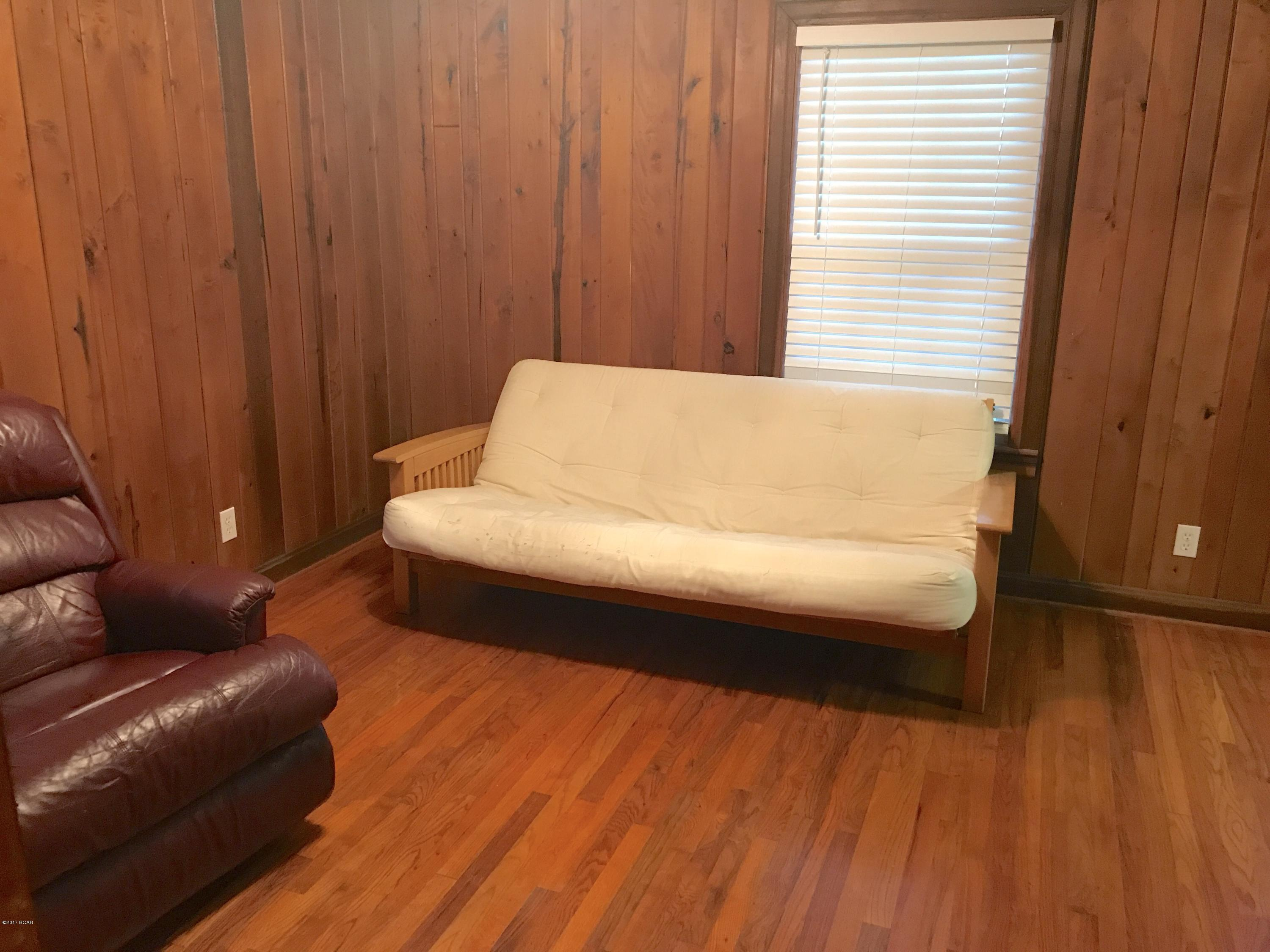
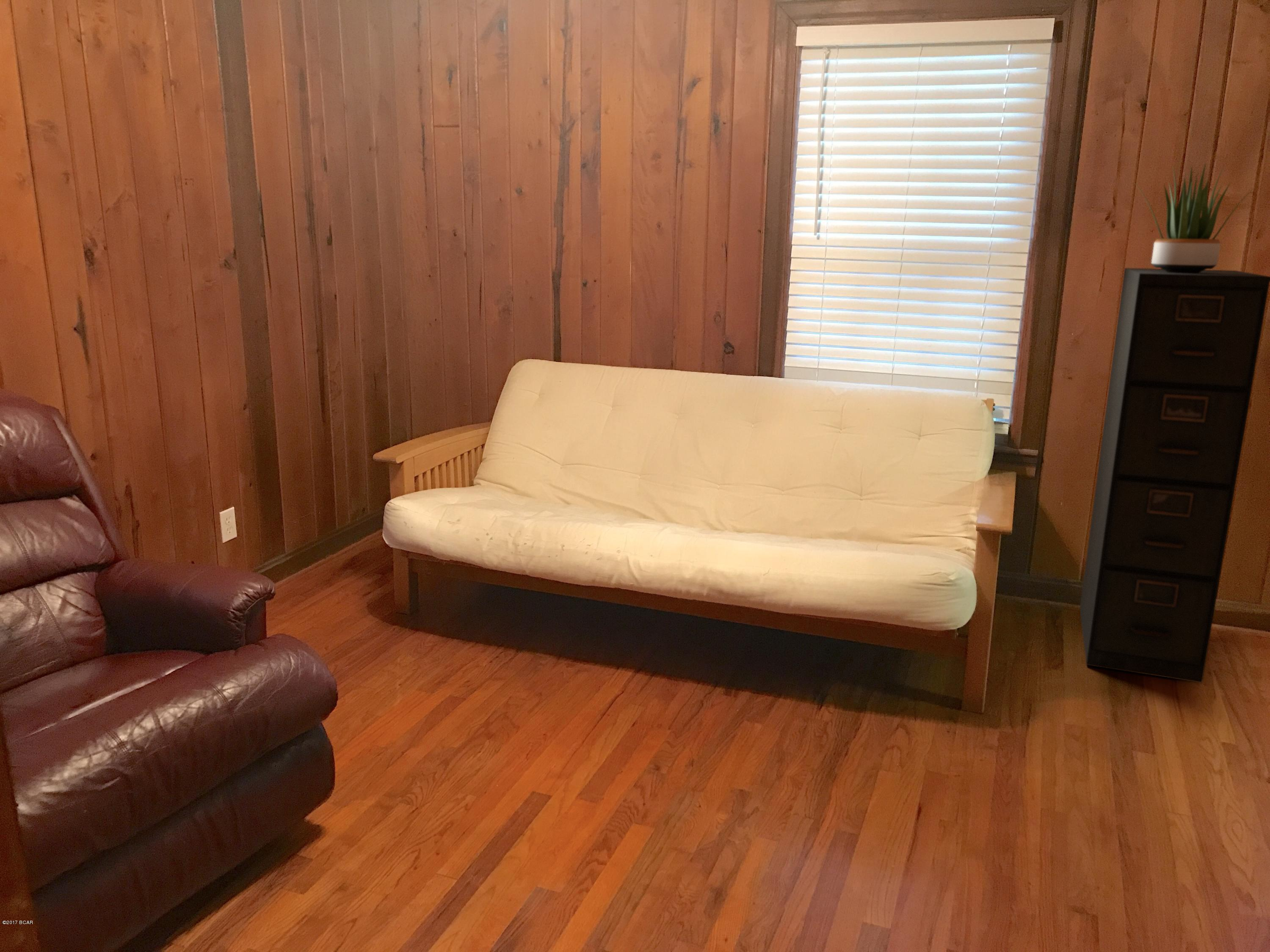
+ potted plant [1133,163,1264,273]
+ filing cabinet [1079,267,1270,683]
